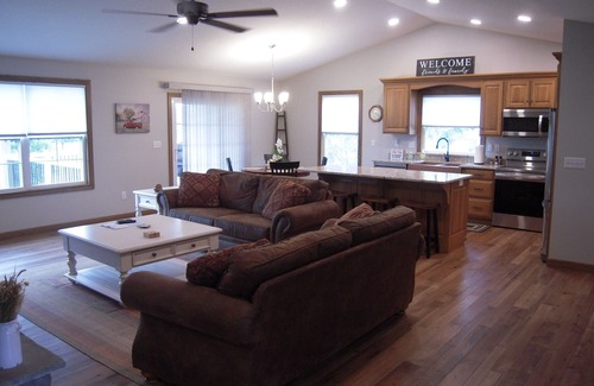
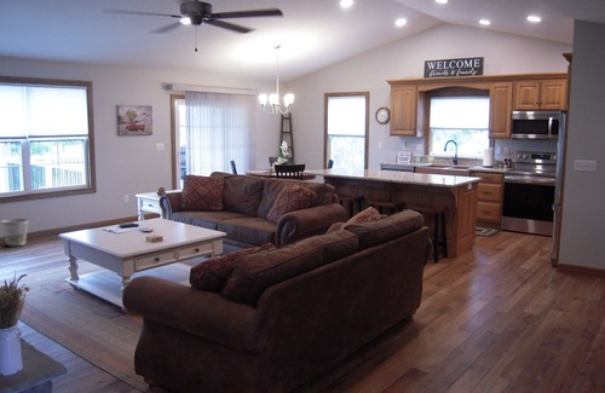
+ wastebasket [0,218,29,247]
